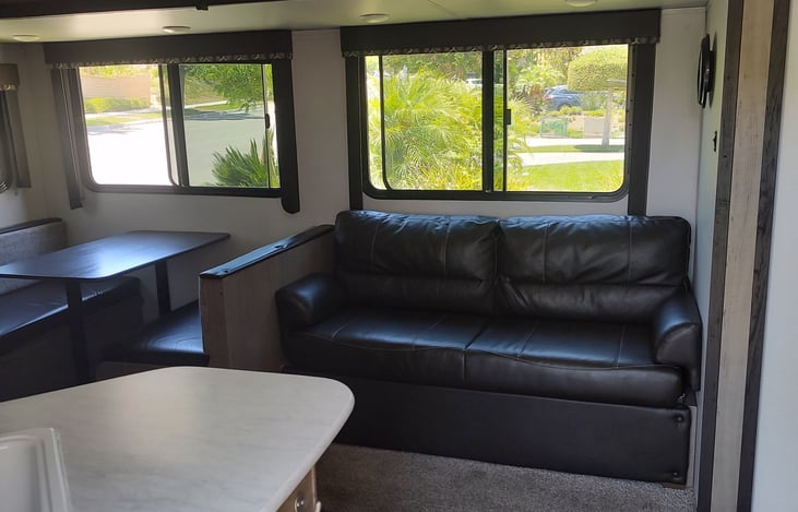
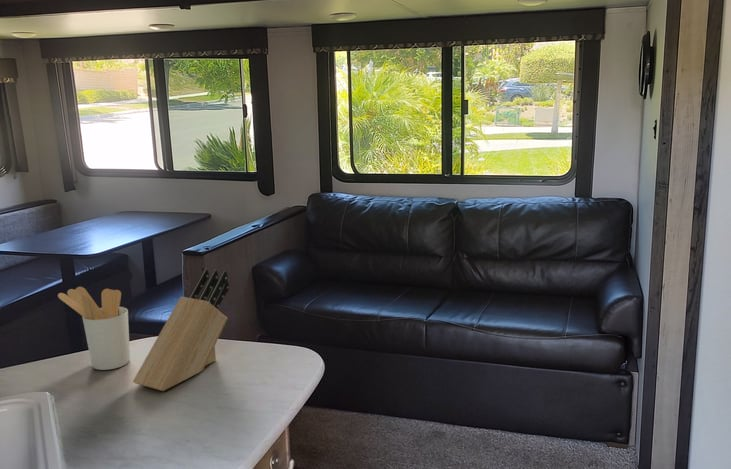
+ utensil holder [57,286,131,371]
+ knife block [132,268,230,392]
